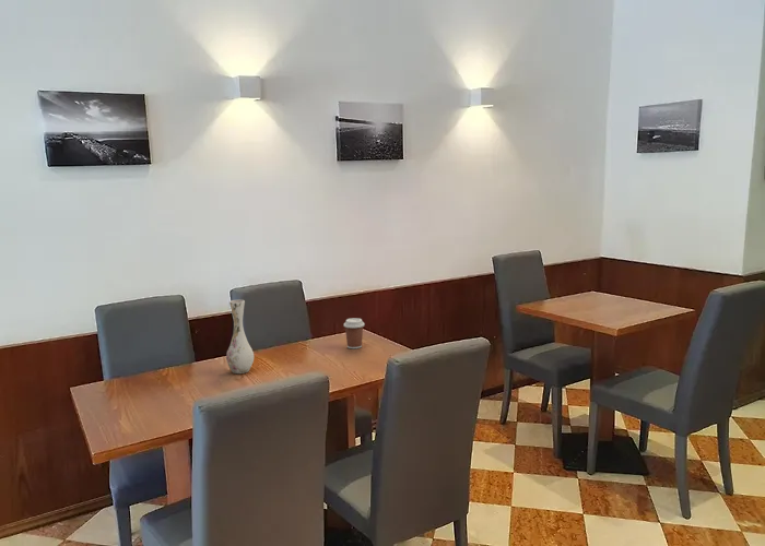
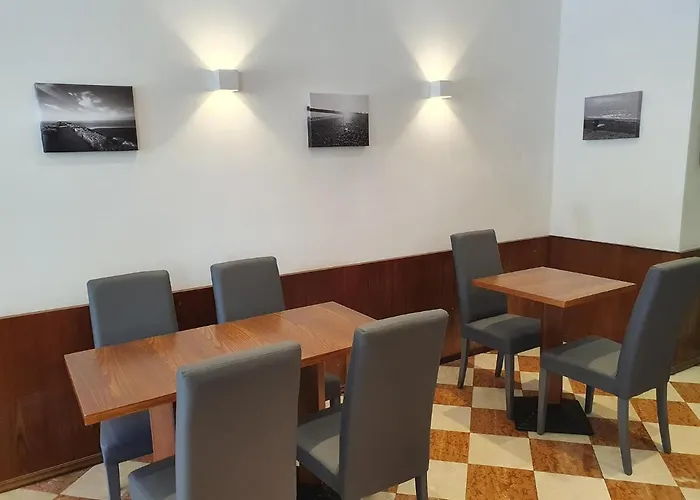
- vase [225,299,255,375]
- coffee cup [343,317,365,349]
